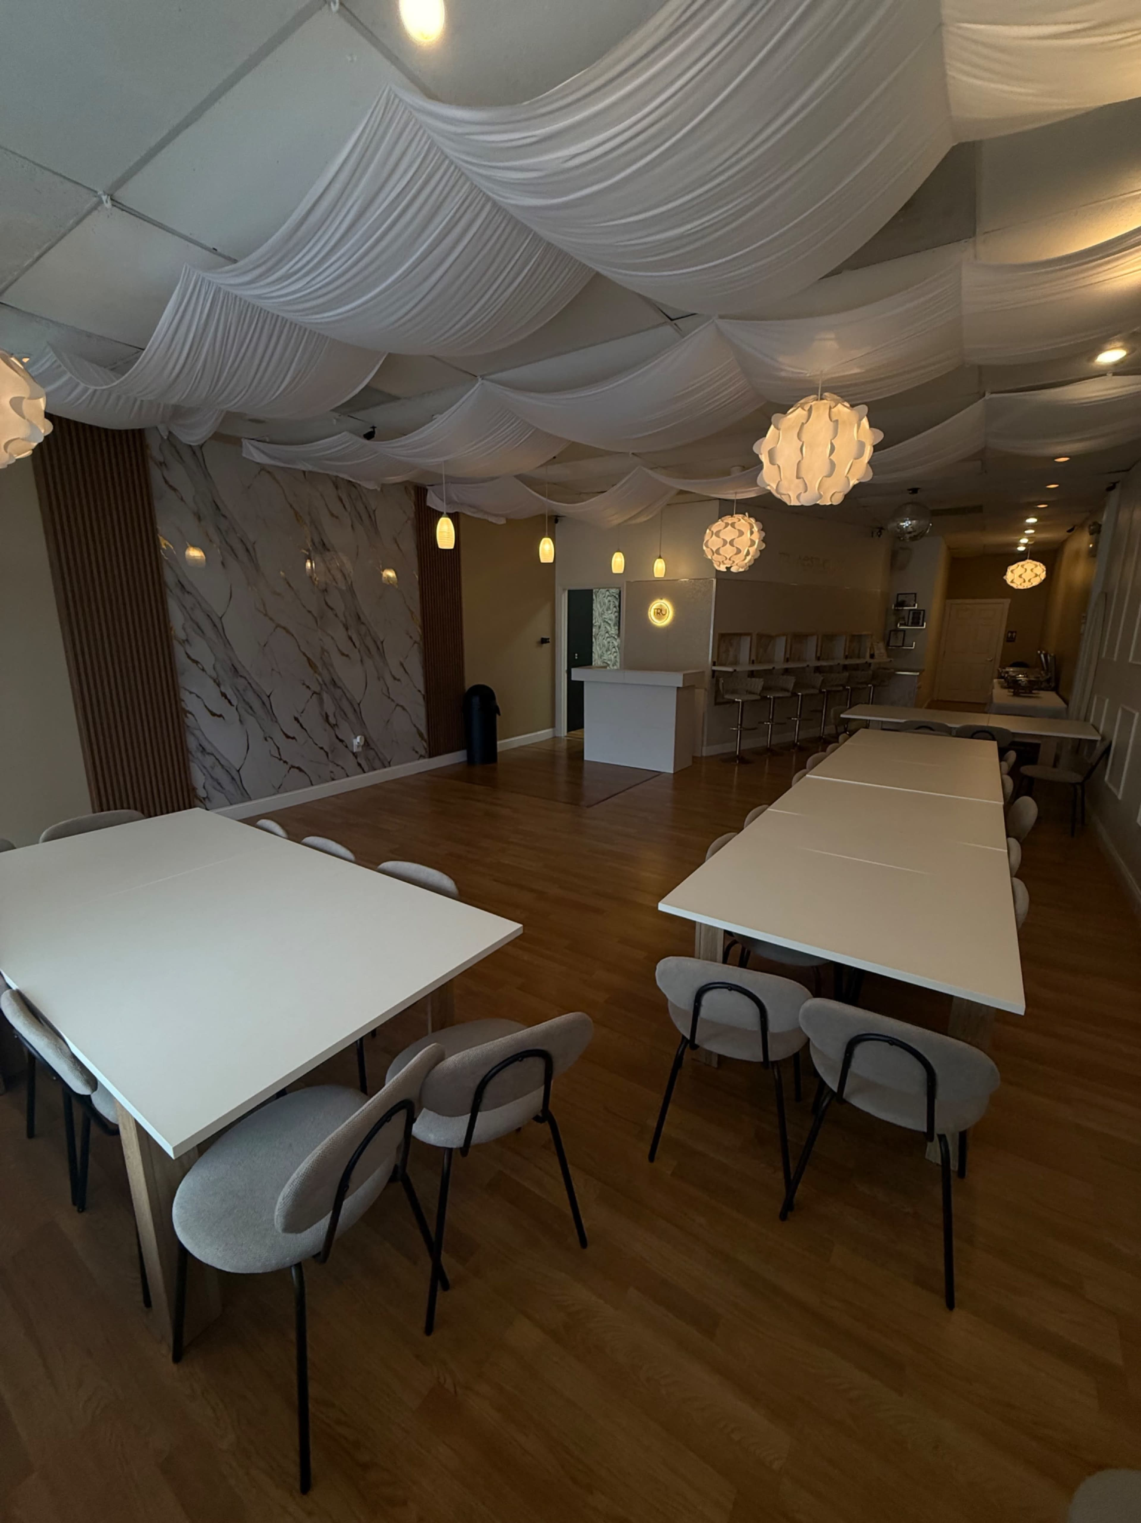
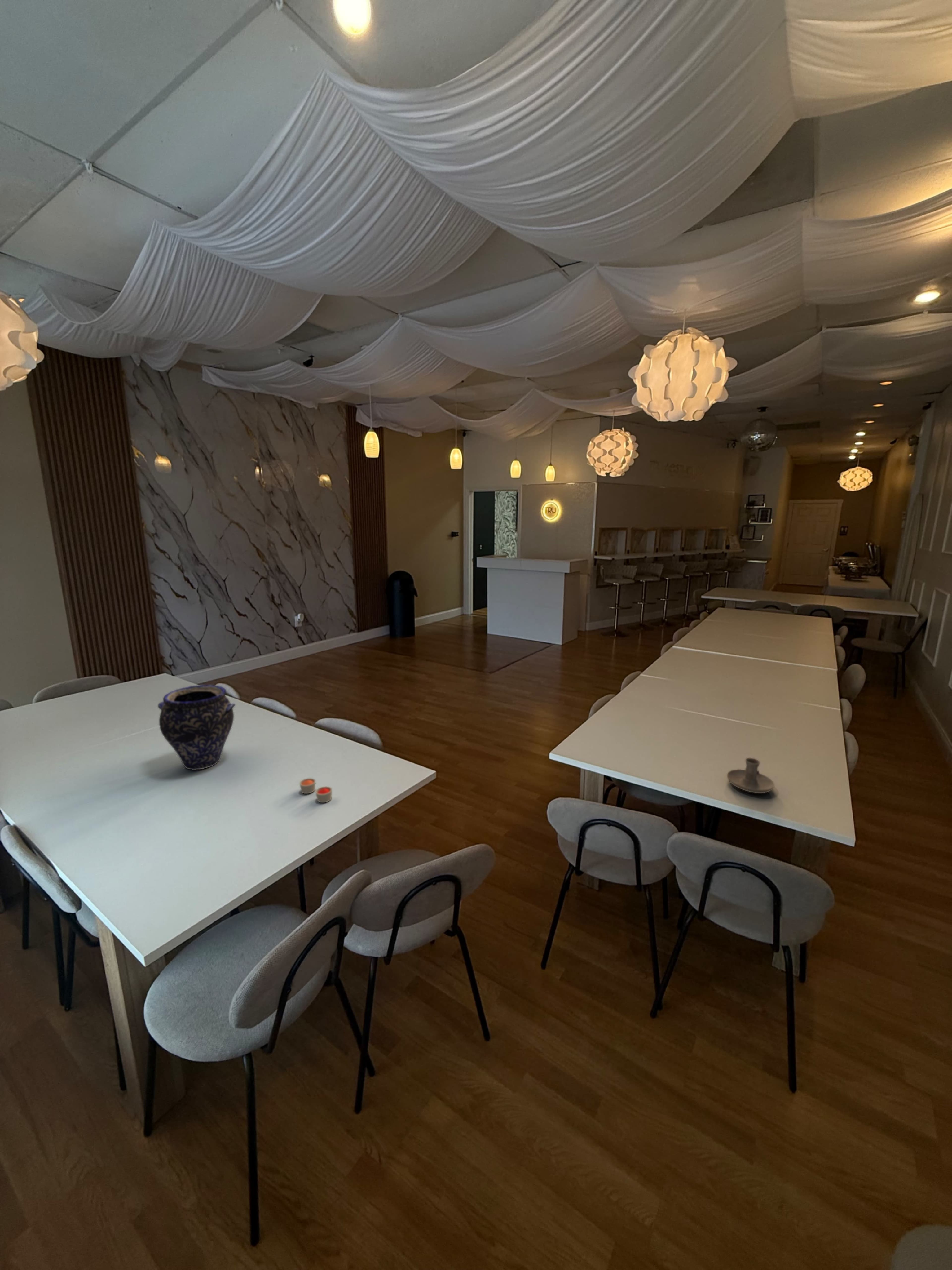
+ candle holder [727,758,775,793]
+ vase [157,684,236,770]
+ candle [299,778,333,803]
